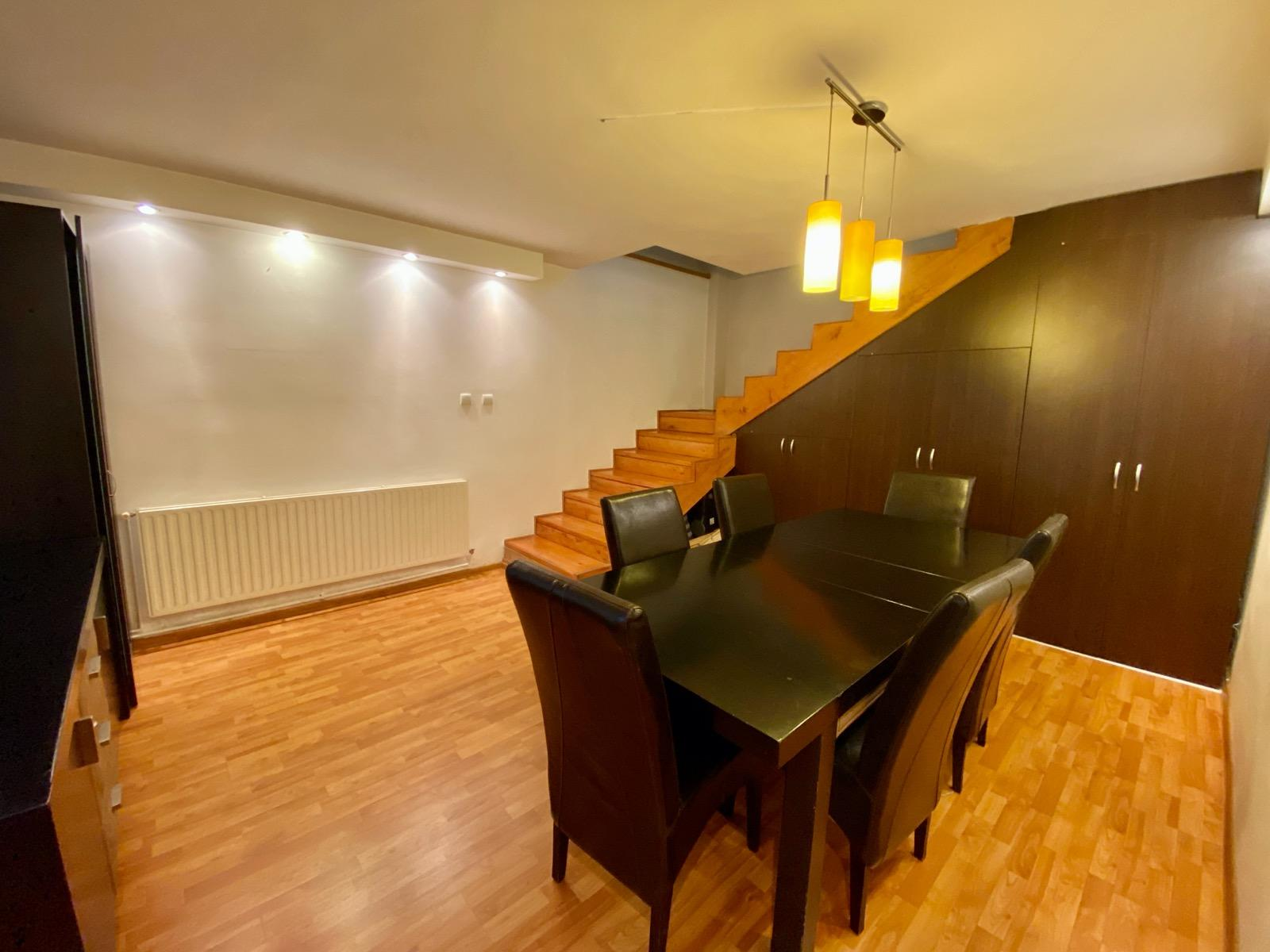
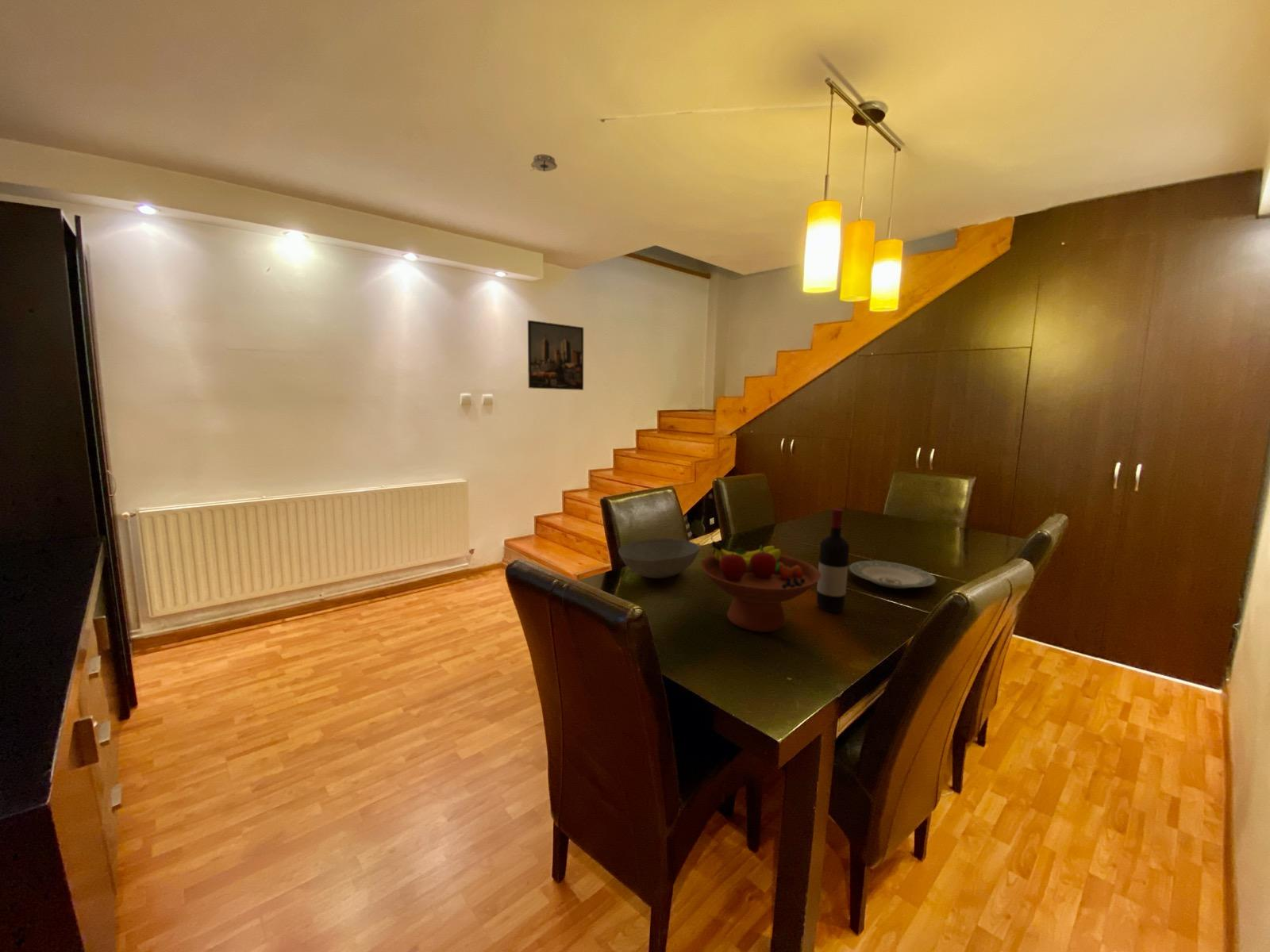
+ plate [848,560,937,589]
+ smoke detector [530,153,558,172]
+ wine bottle [816,508,850,612]
+ bowl [618,538,701,579]
+ fruit bowl [699,540,821,633]
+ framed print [527,320,584,391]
